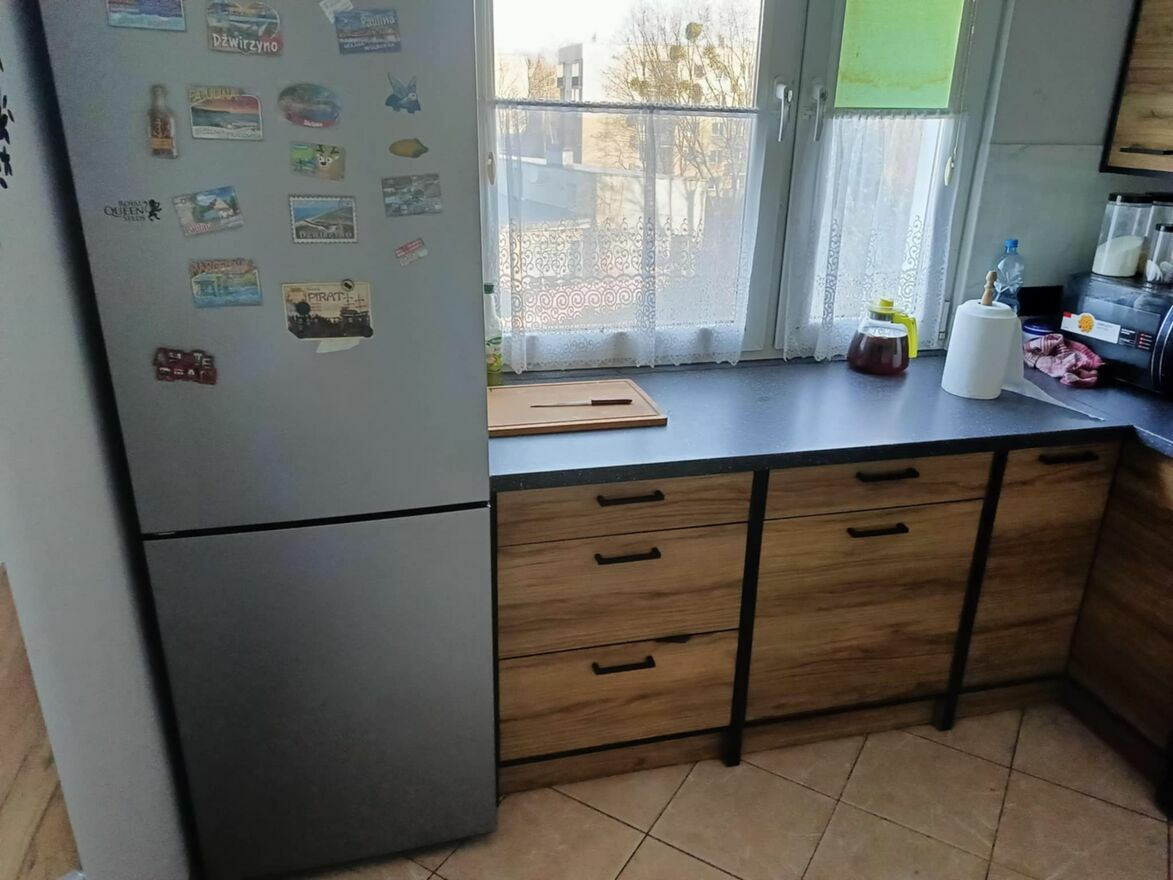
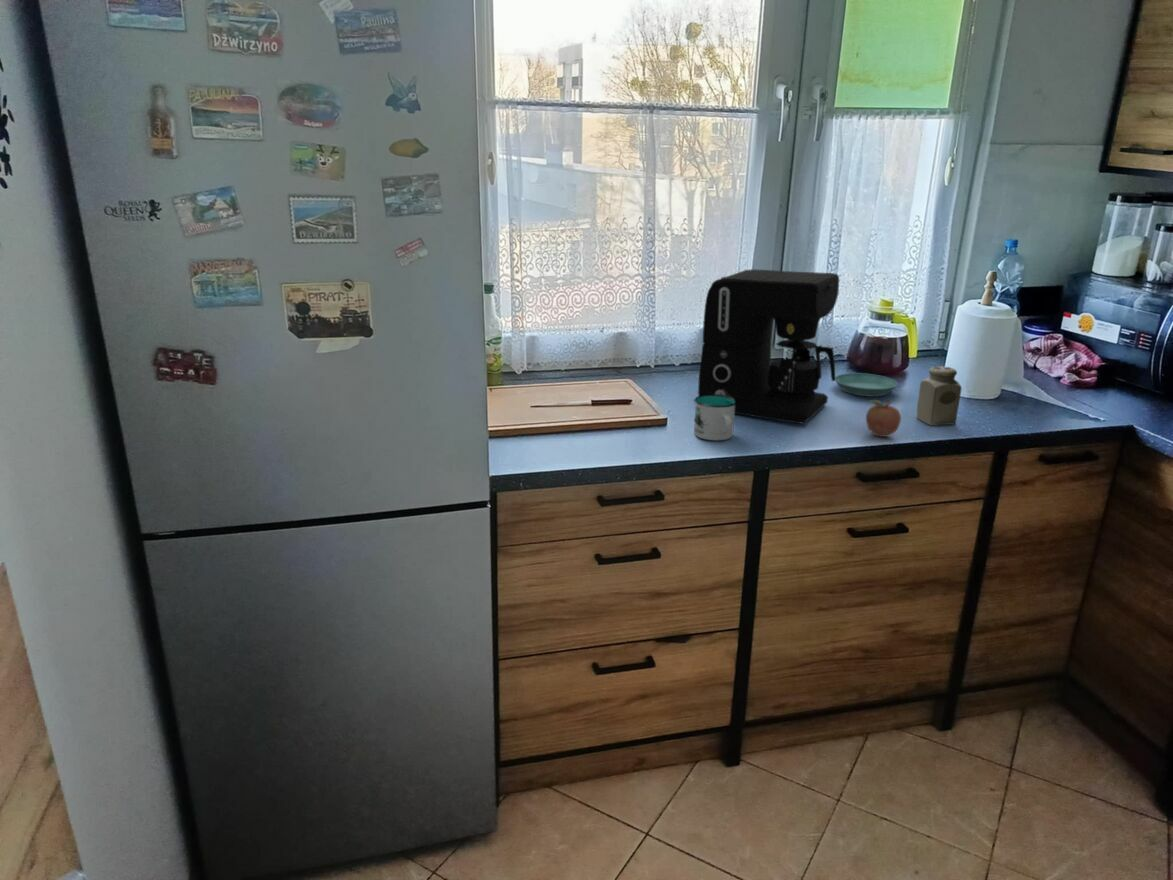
+ saucer [835,372,899,397]
+ mug [693,394,737,442]
+ fruit [865,399,902,438]
+ coffee maker [697,268,840,425]
+ salt shaker [916,365,963,426]
